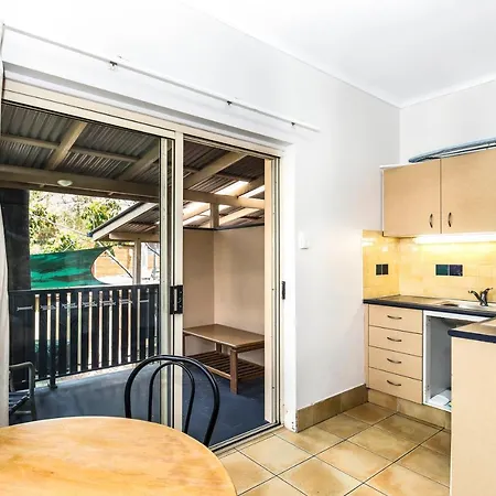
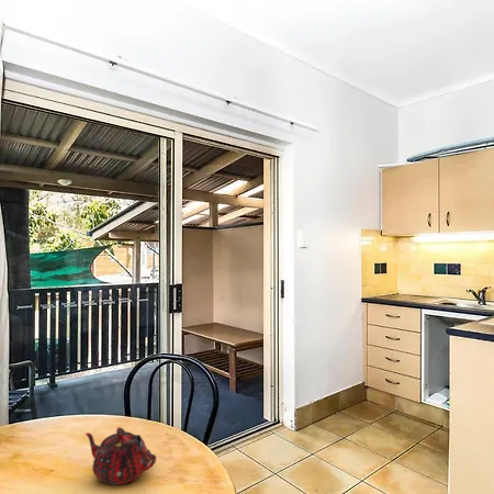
+ teapot [85,426,157,486]
